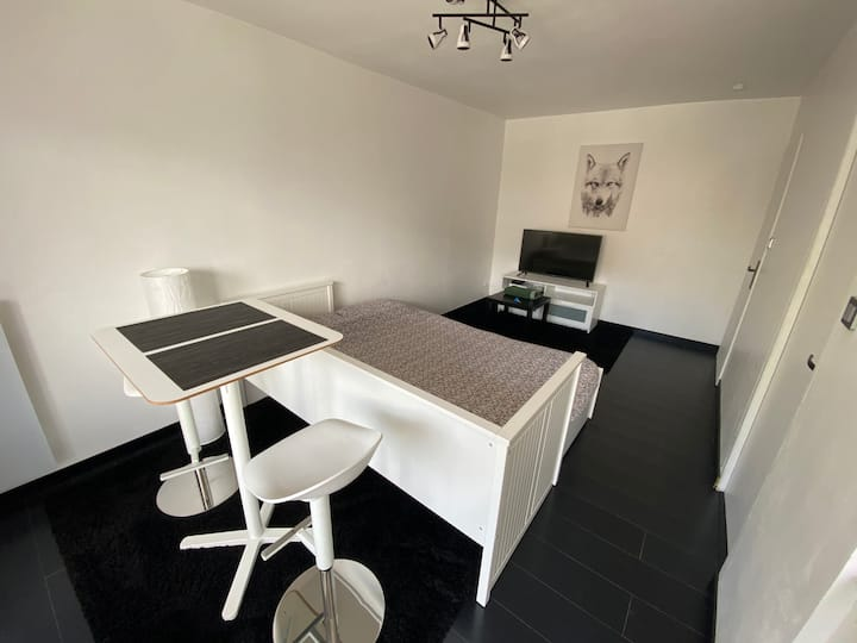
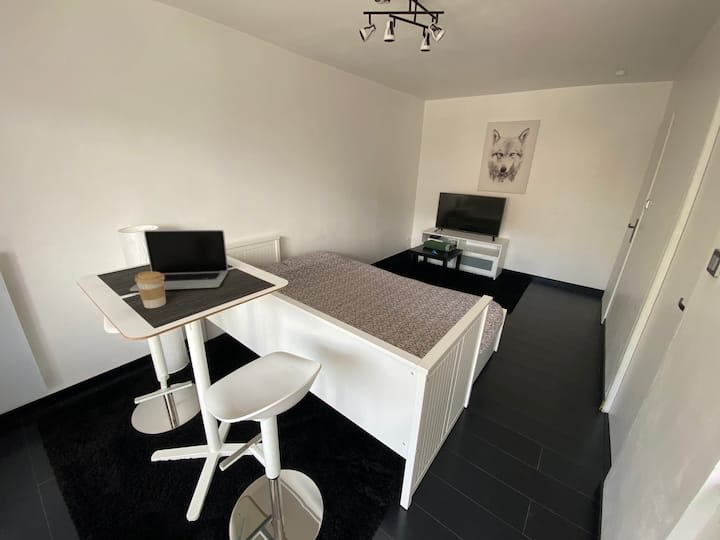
+ laptop [129,229,229,292]
+ coffee cup [134,271,167,309]
